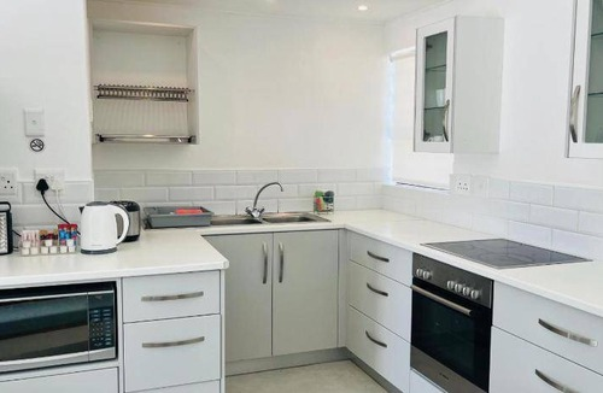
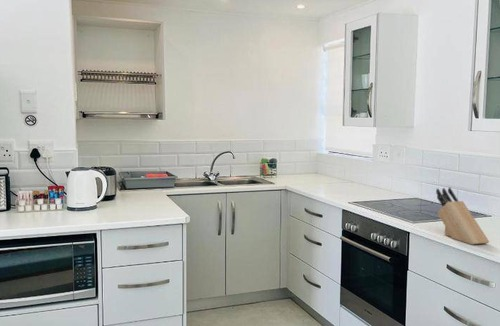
+ knife block [435,187,490,246]
